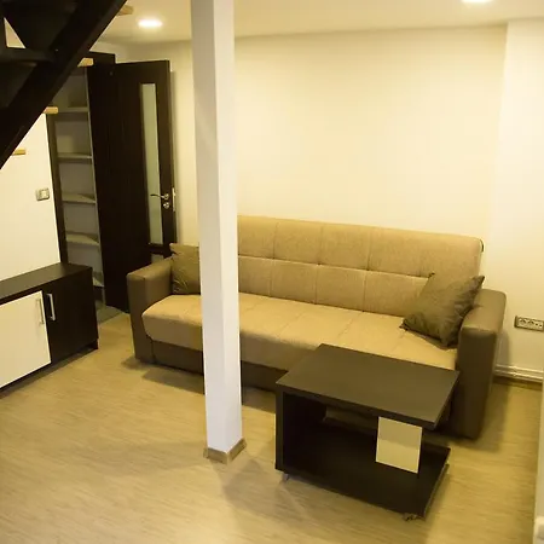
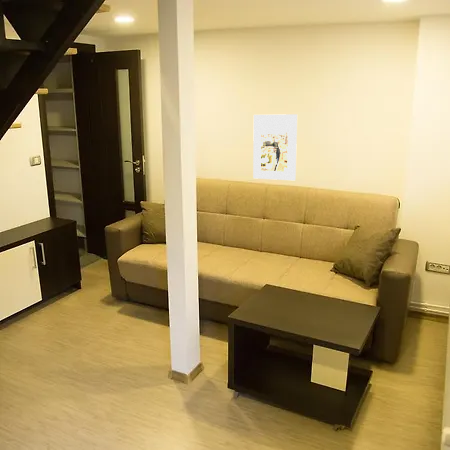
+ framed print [252,113,298,181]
